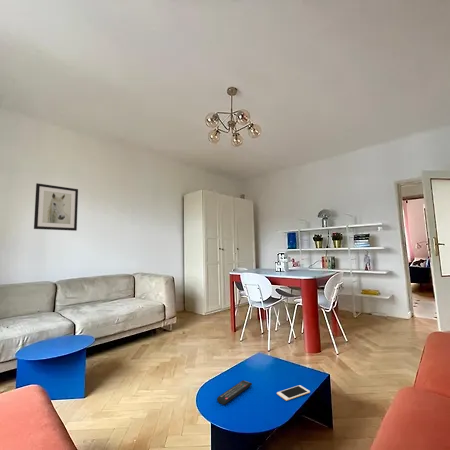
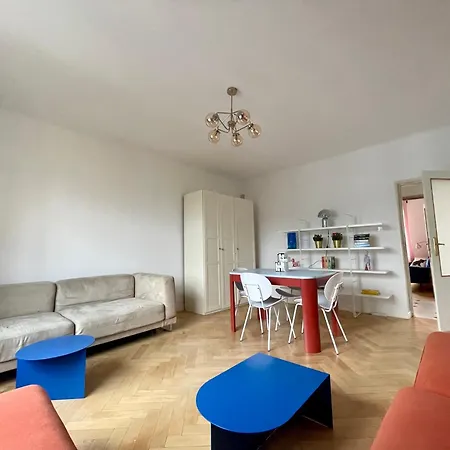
- cell phone [276,384,311,402]
- remote control [216,379,253,405]
- wall art [33,182,79,232]
